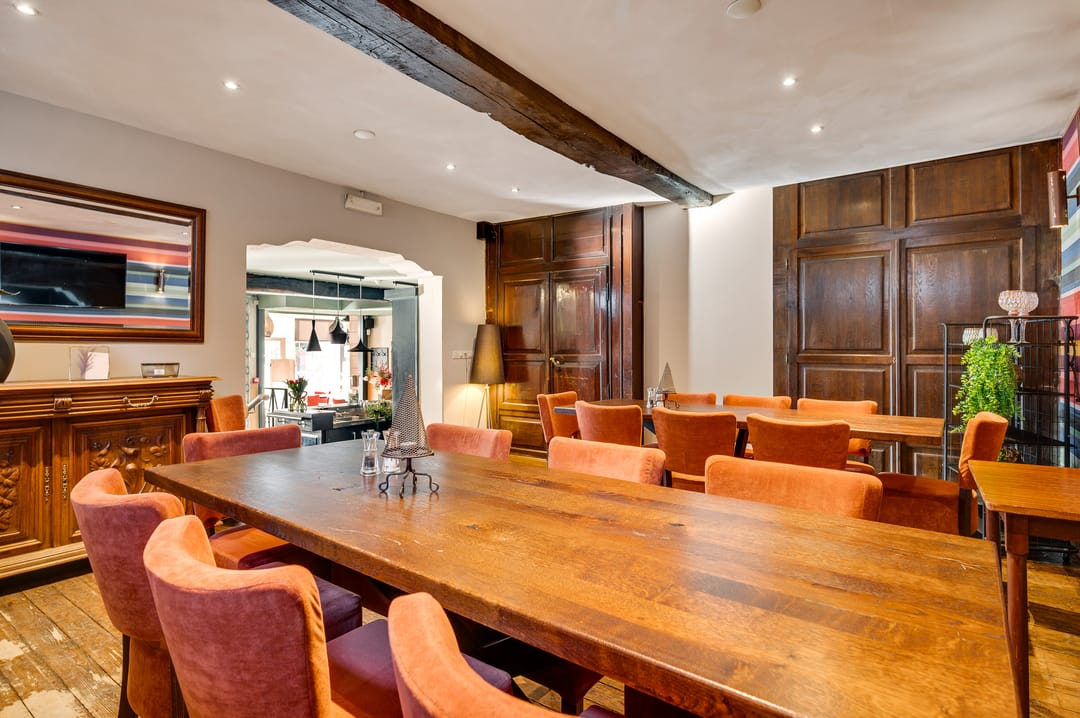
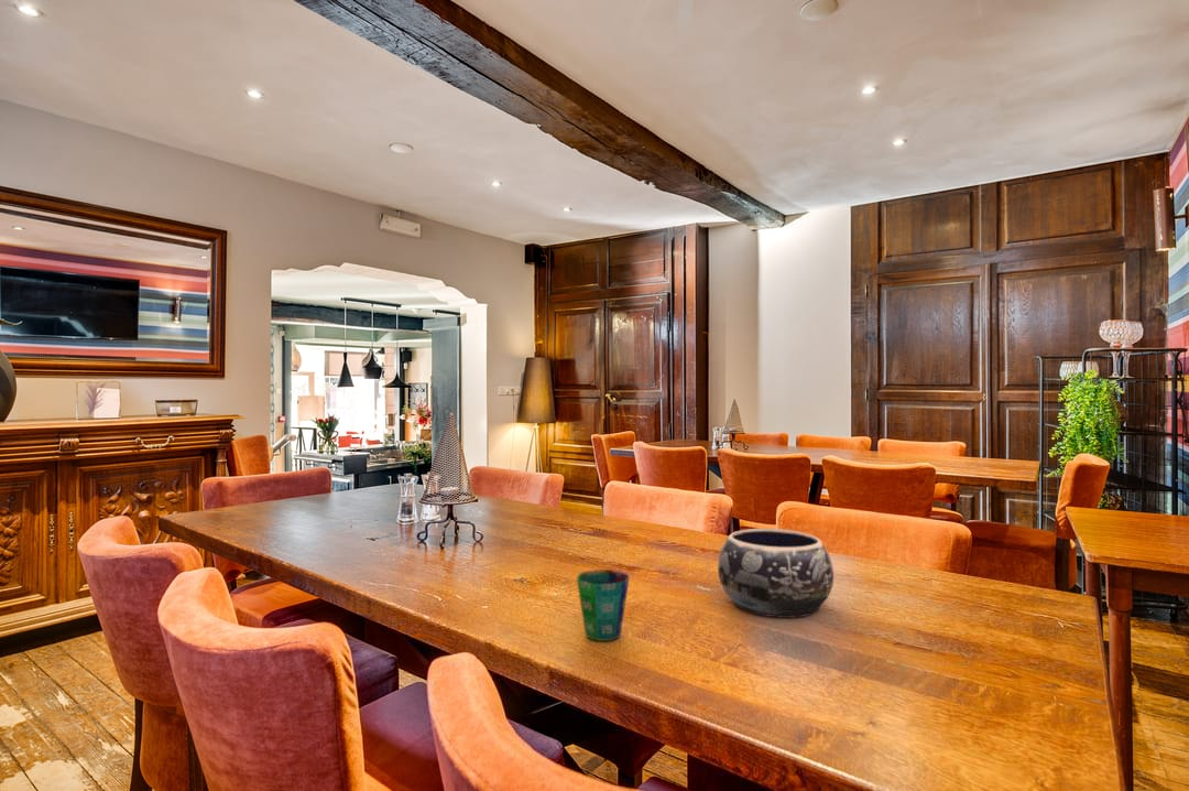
+ cup [576,568,631,642]
+ decorative bowl [717,528,835,619]
